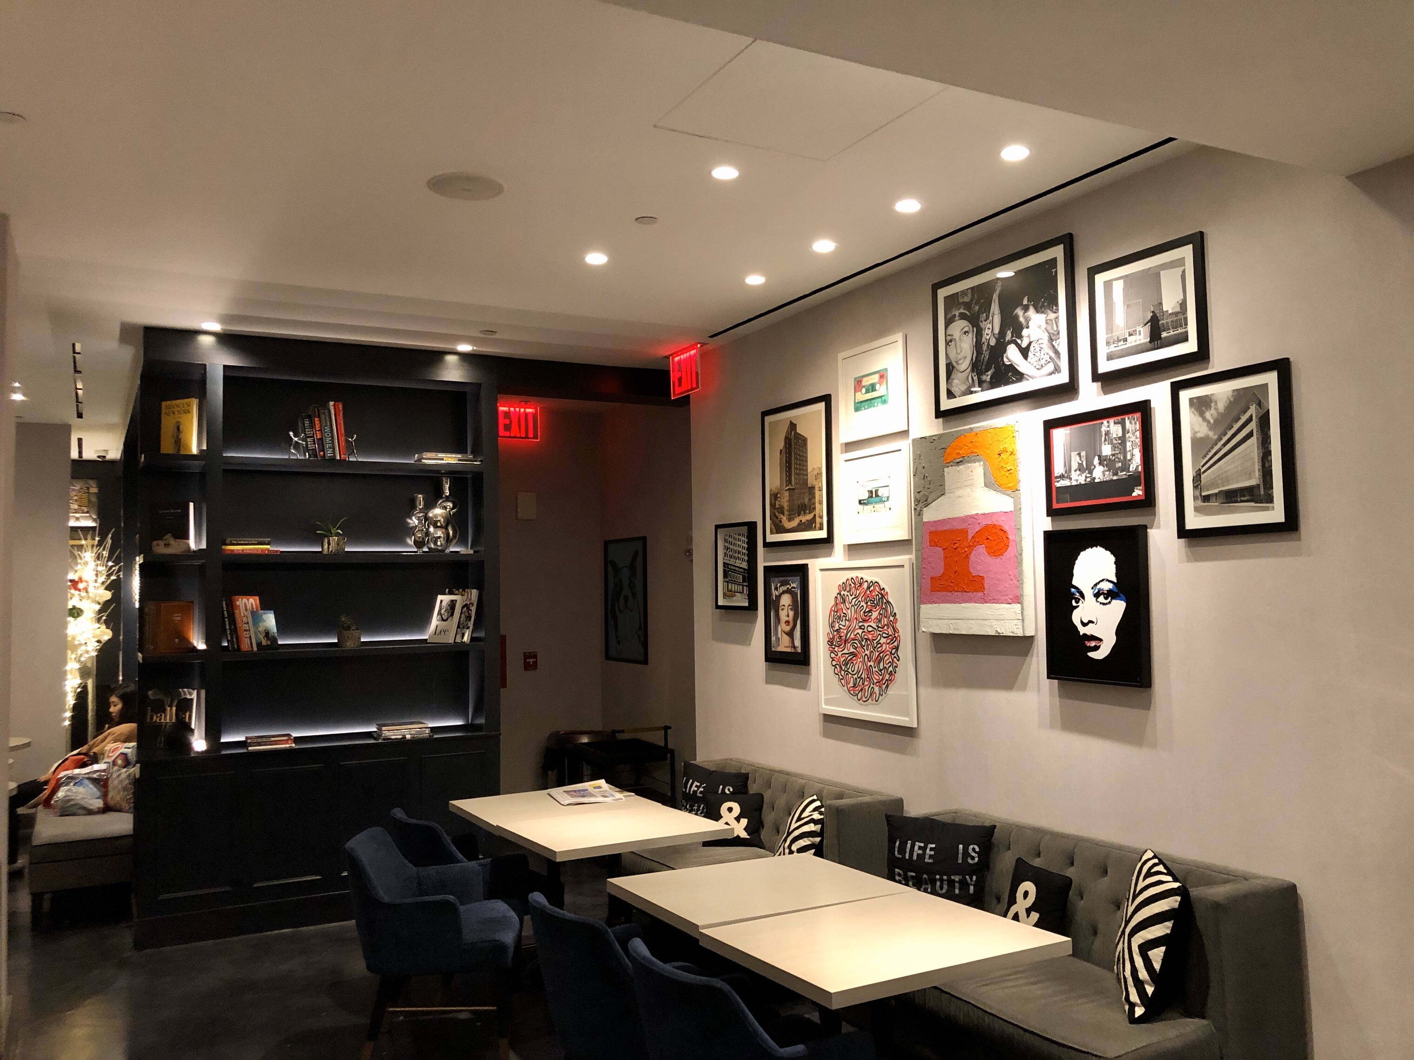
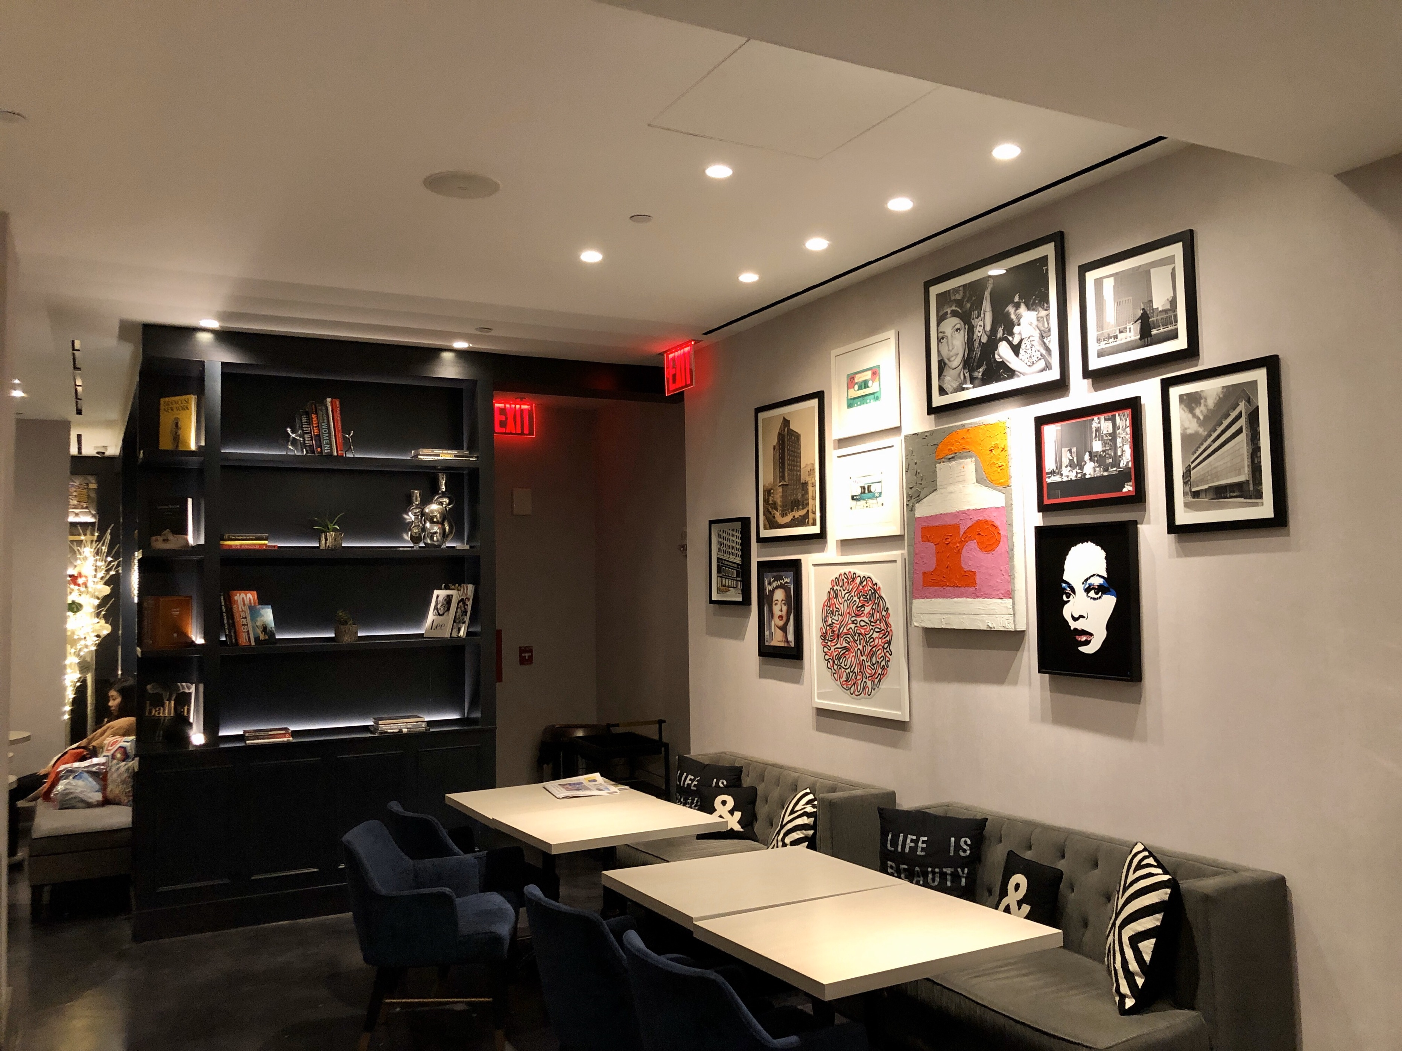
- wall art [603,536,649,666]
